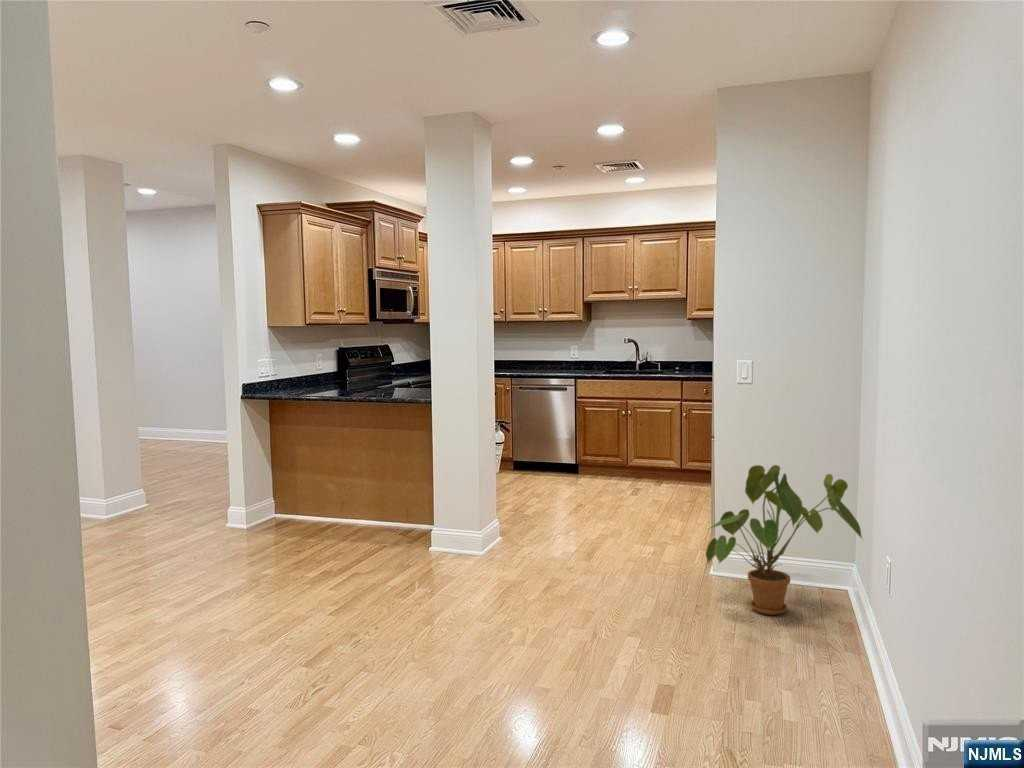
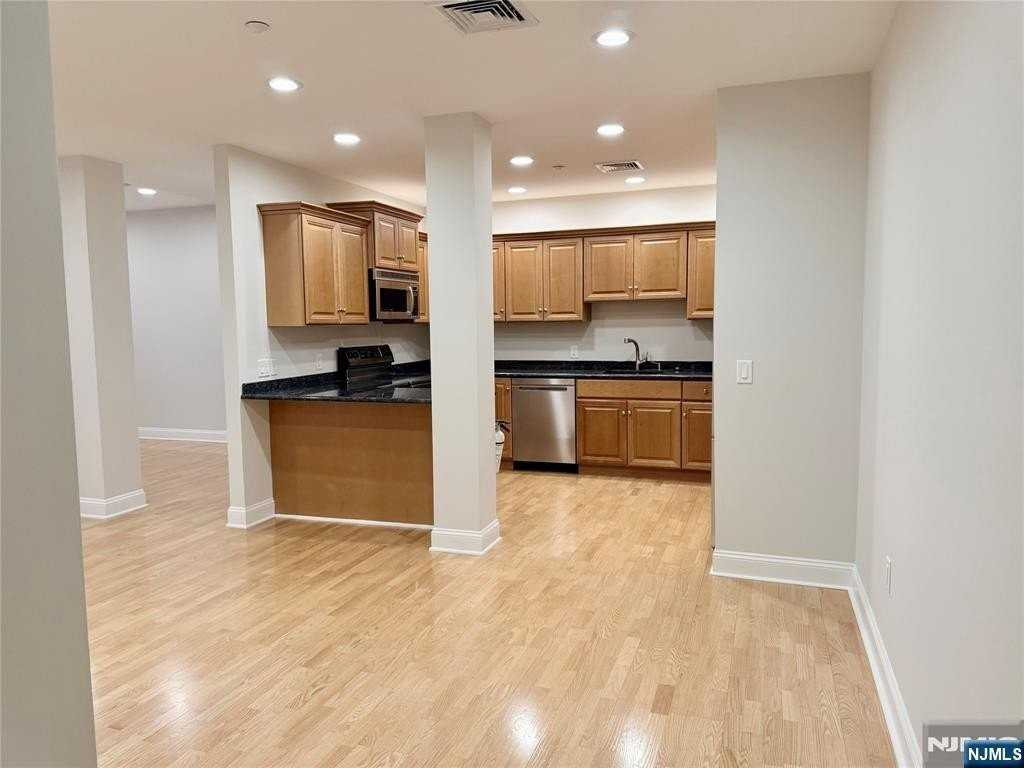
- house plant [705,464,865,616]
